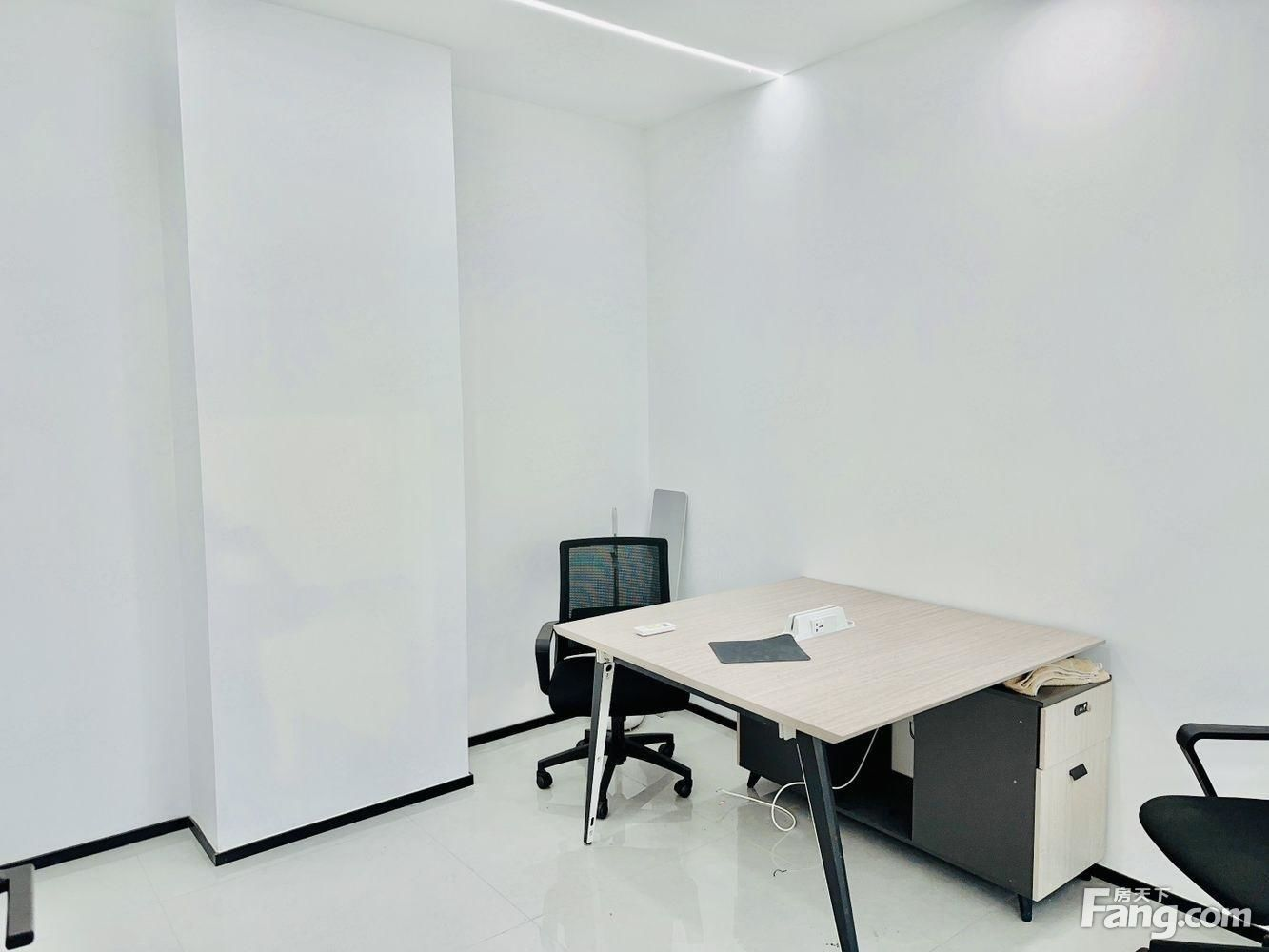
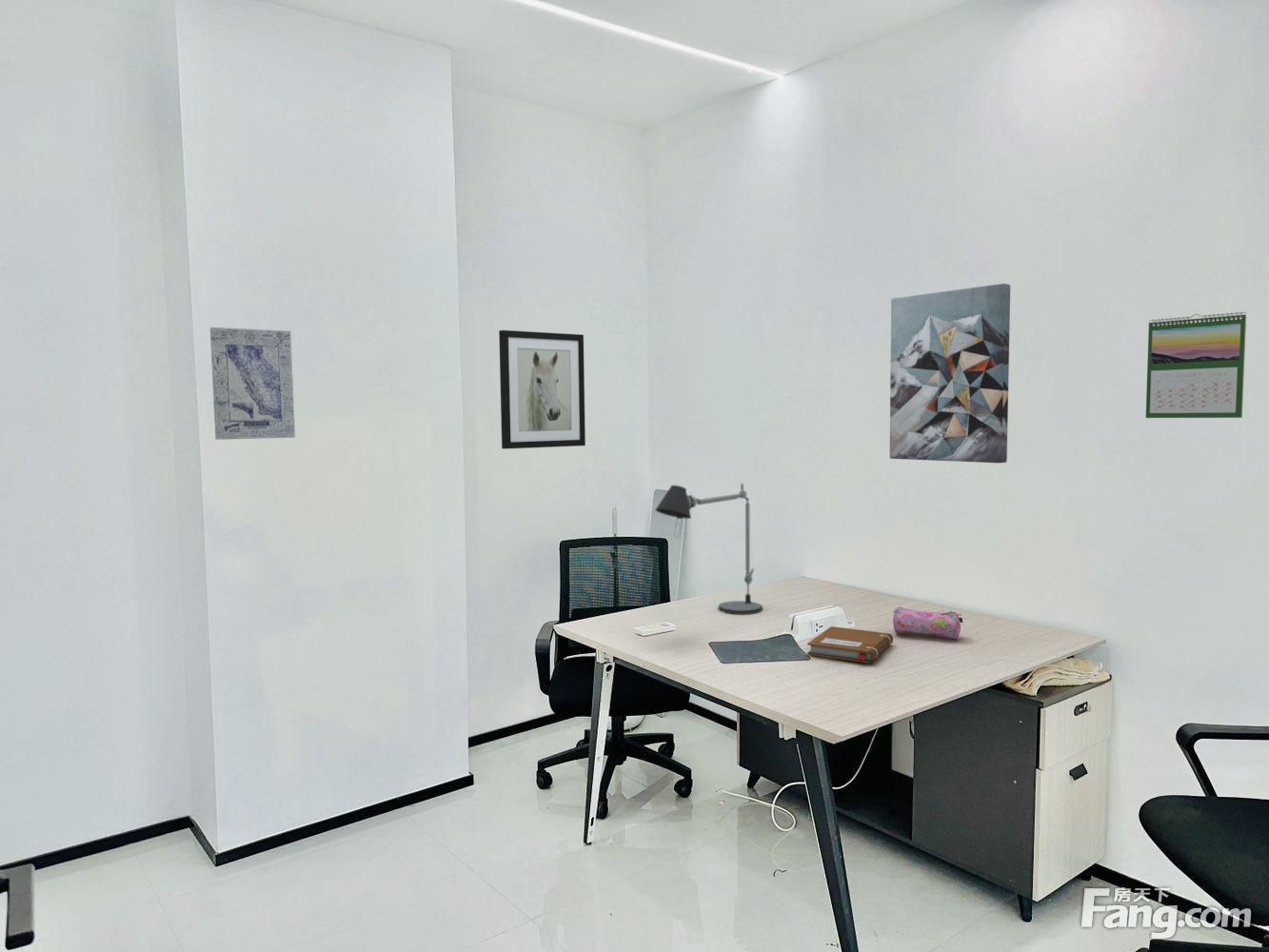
+ wall art [209,327,296,441]
+ pencil case [892,606,963,641]
+ calendar [1145,311,1247,419]
+ wall art [889,283,1011,464]
+ notebook [806,625,894,664]
+ desk lamp [654,483,763,616]
+ wall art [498,329,586,449]
